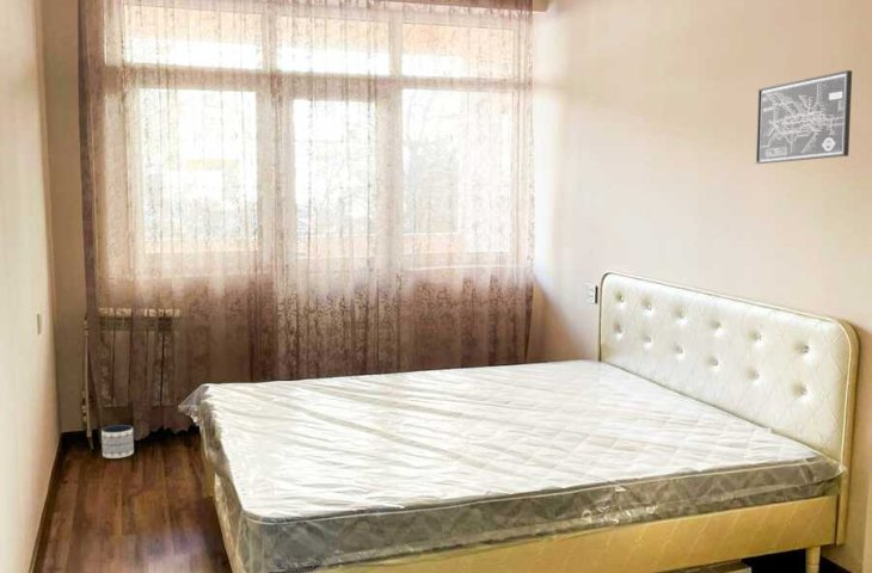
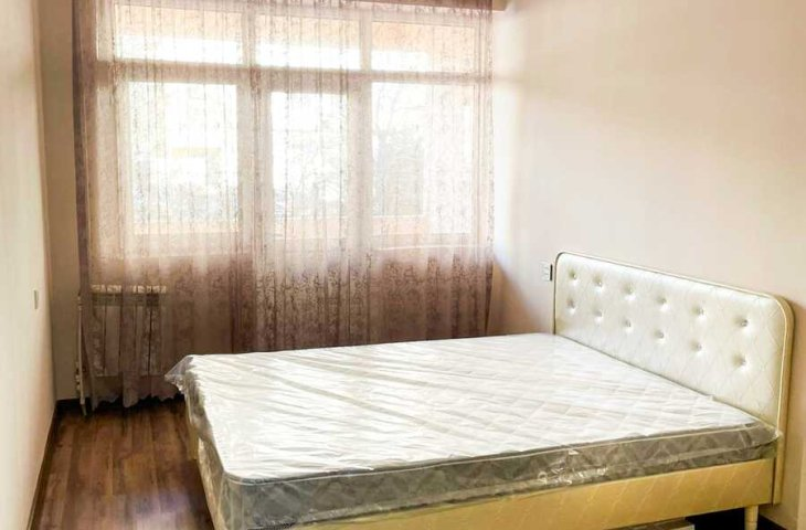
- wall art [755,69,853,165]
- planter [100,424,135,460]
